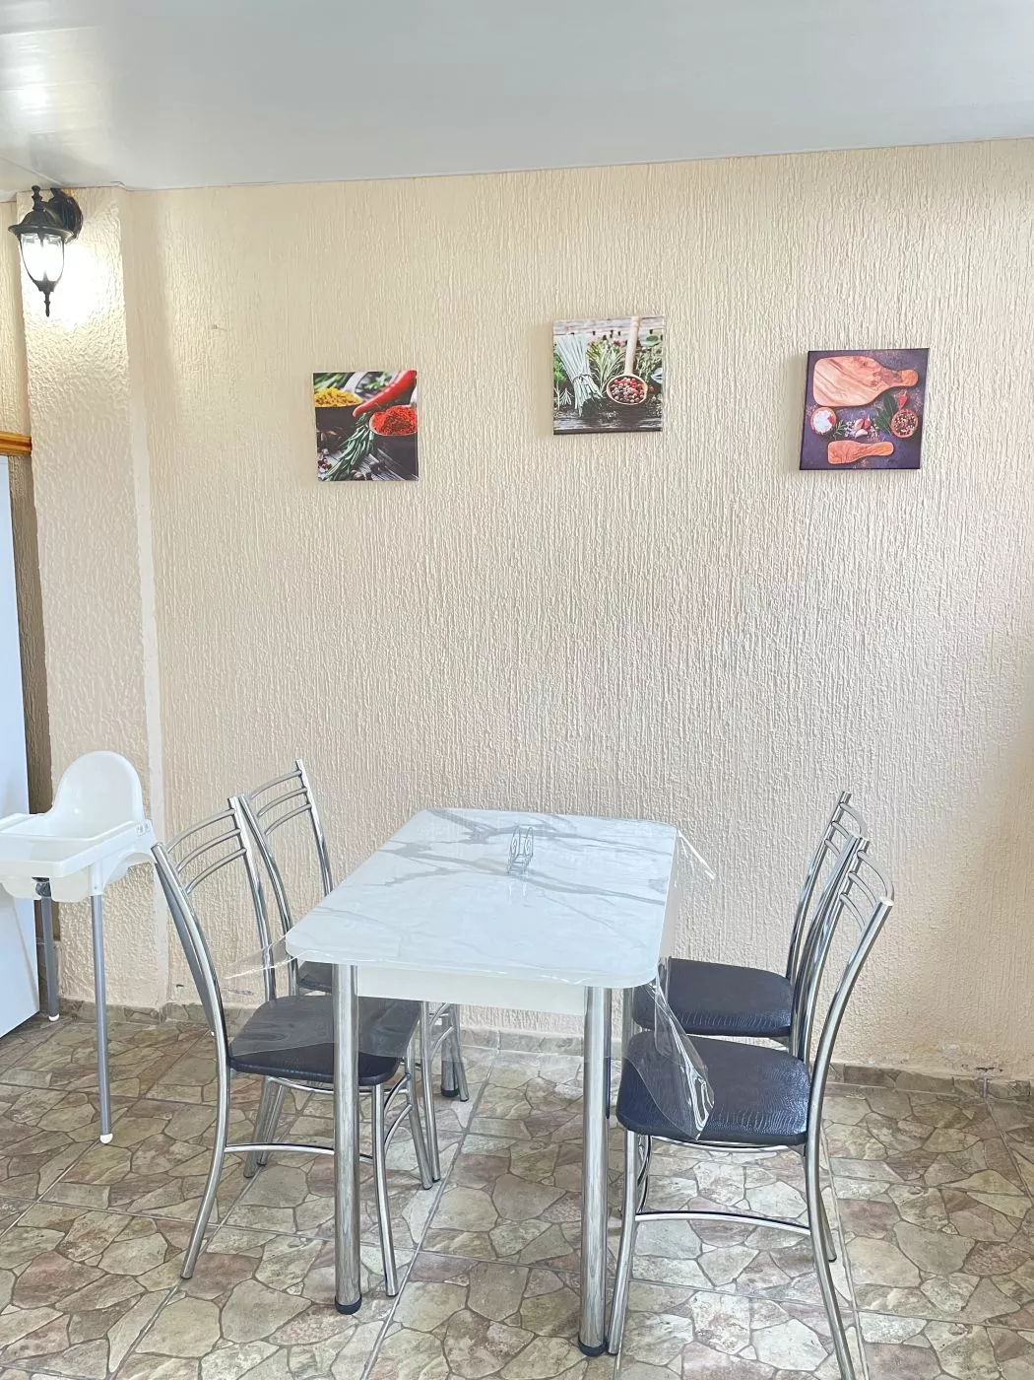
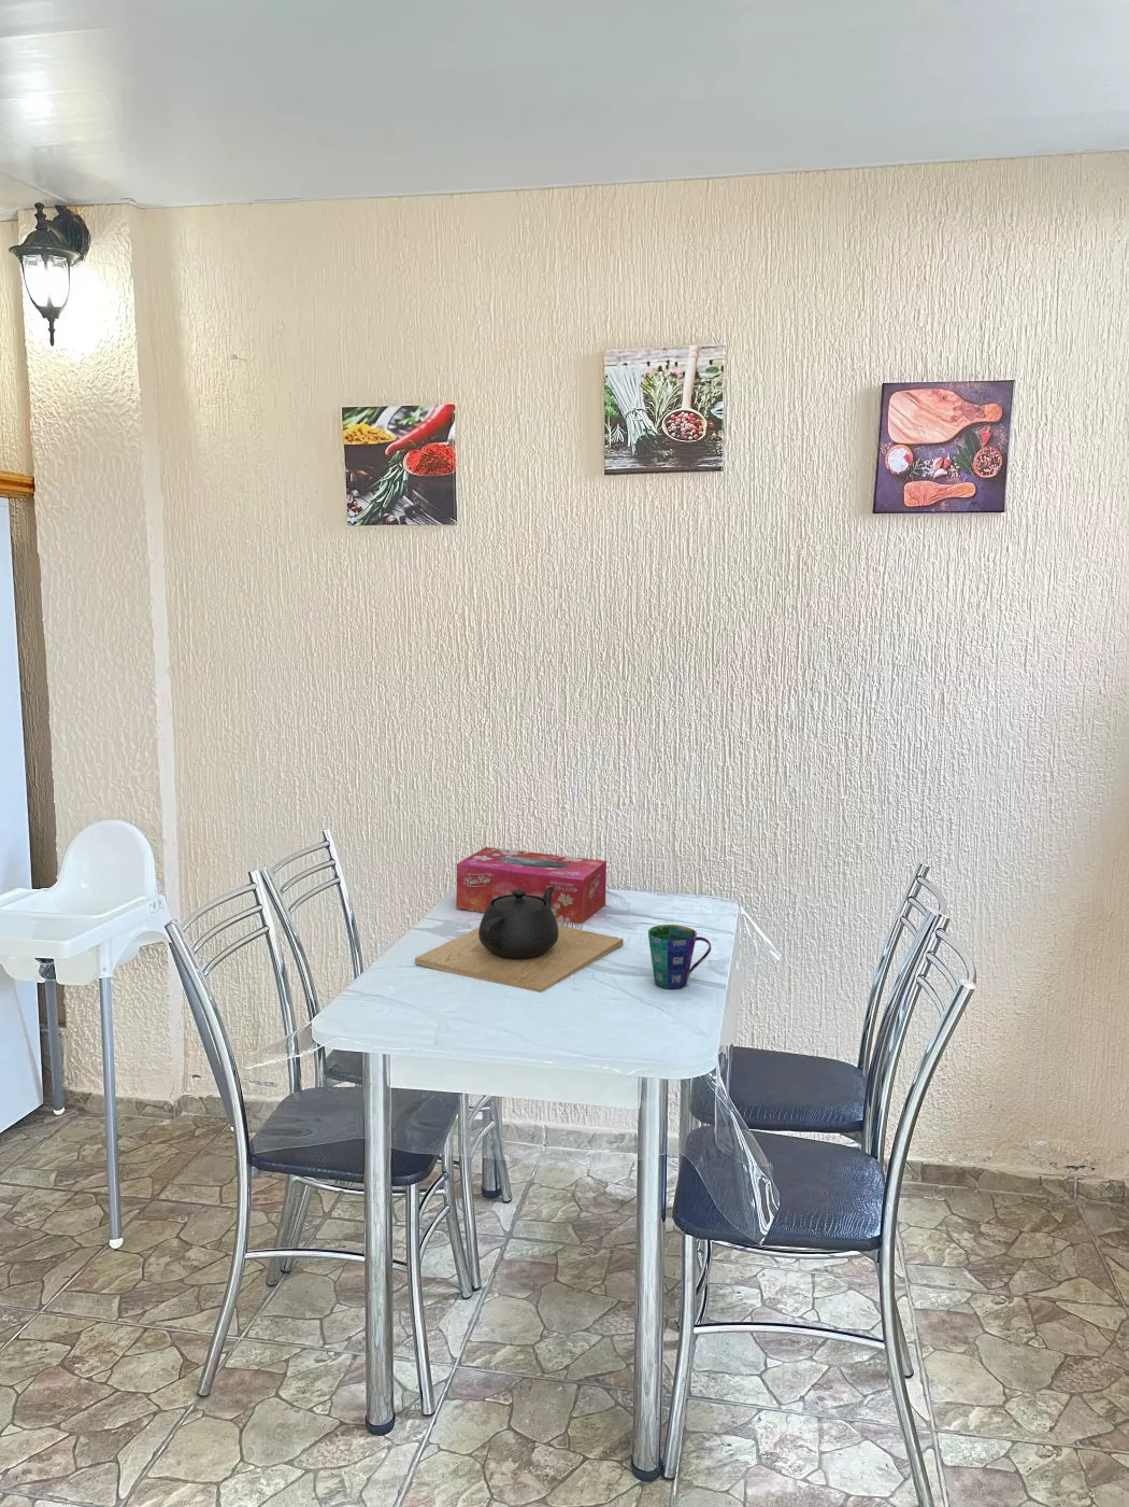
+ teapot [414,886,625,993]
+ cup [648,923,712,991]
+ tissue box [455,846,607,924]
